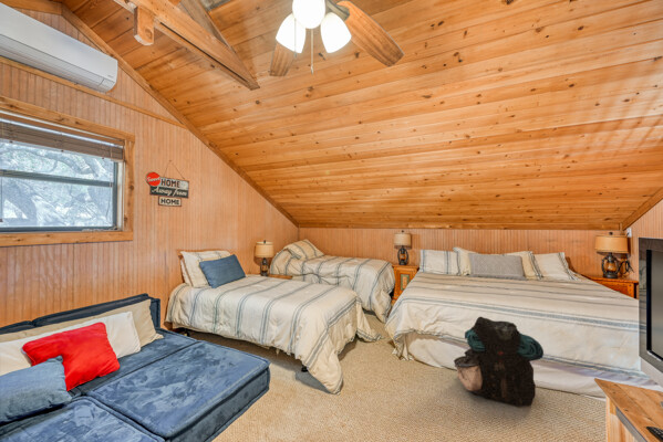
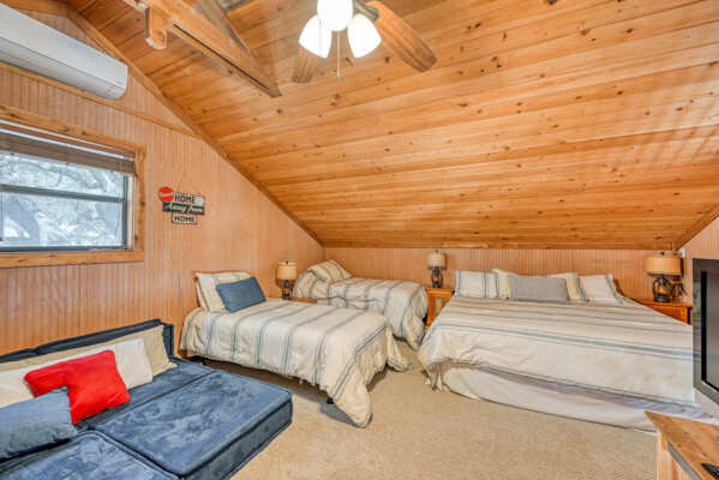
- backpack [453,316,545,408]
